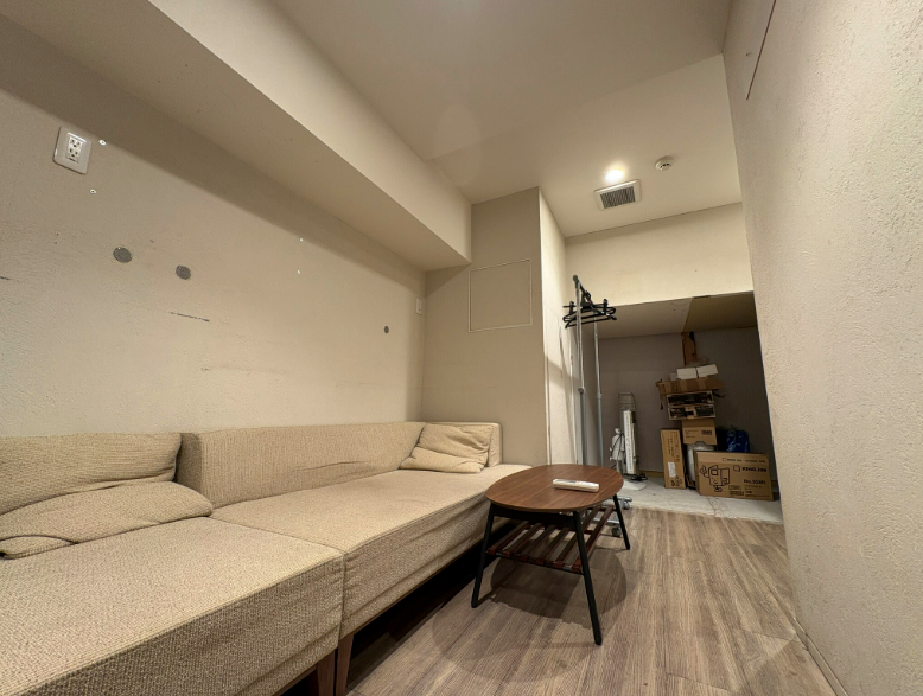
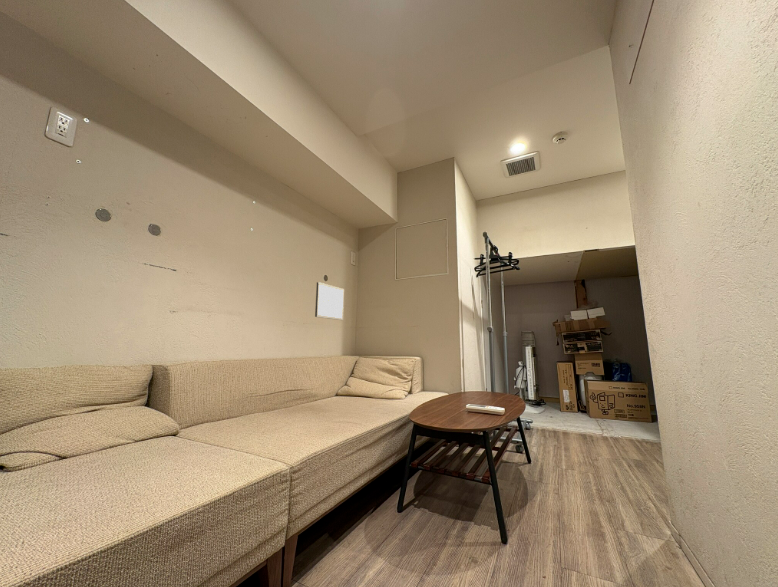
+ picture frame [314,281,345,321]
